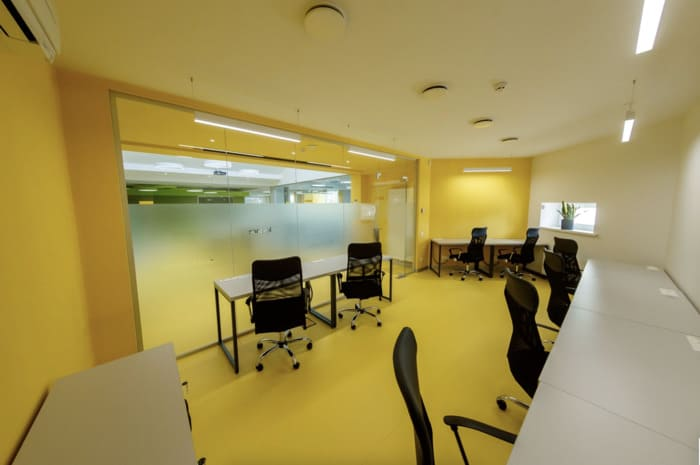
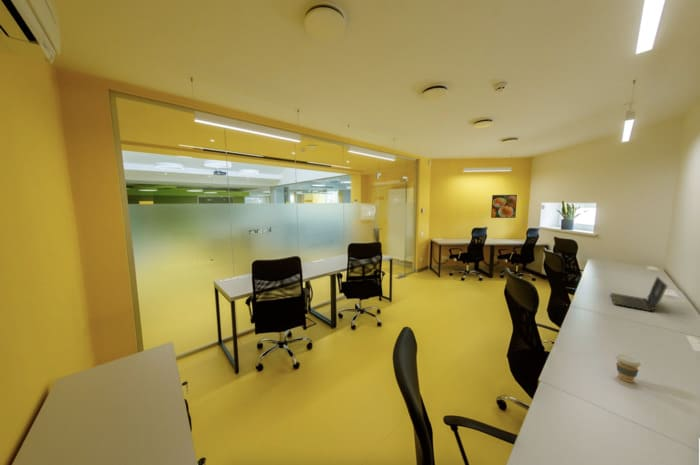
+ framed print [490,194,518,219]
+ laptop [610,275,669,313]
+ coffee cup [615,353,642,384]
